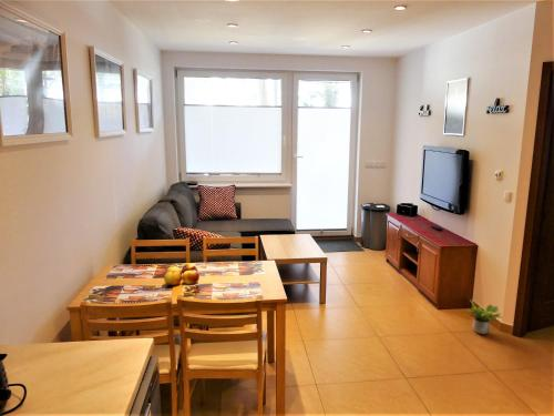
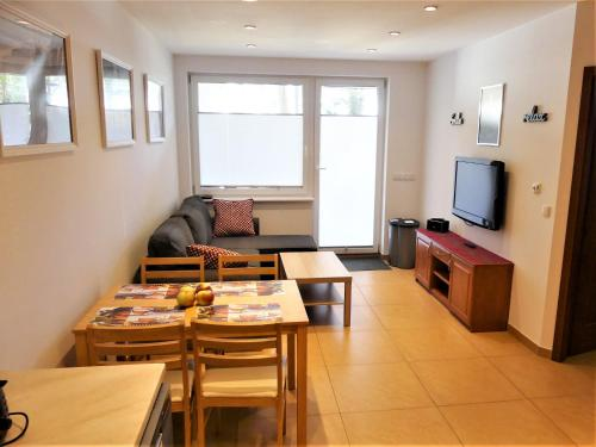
- potted plant [465,298,505,335]
